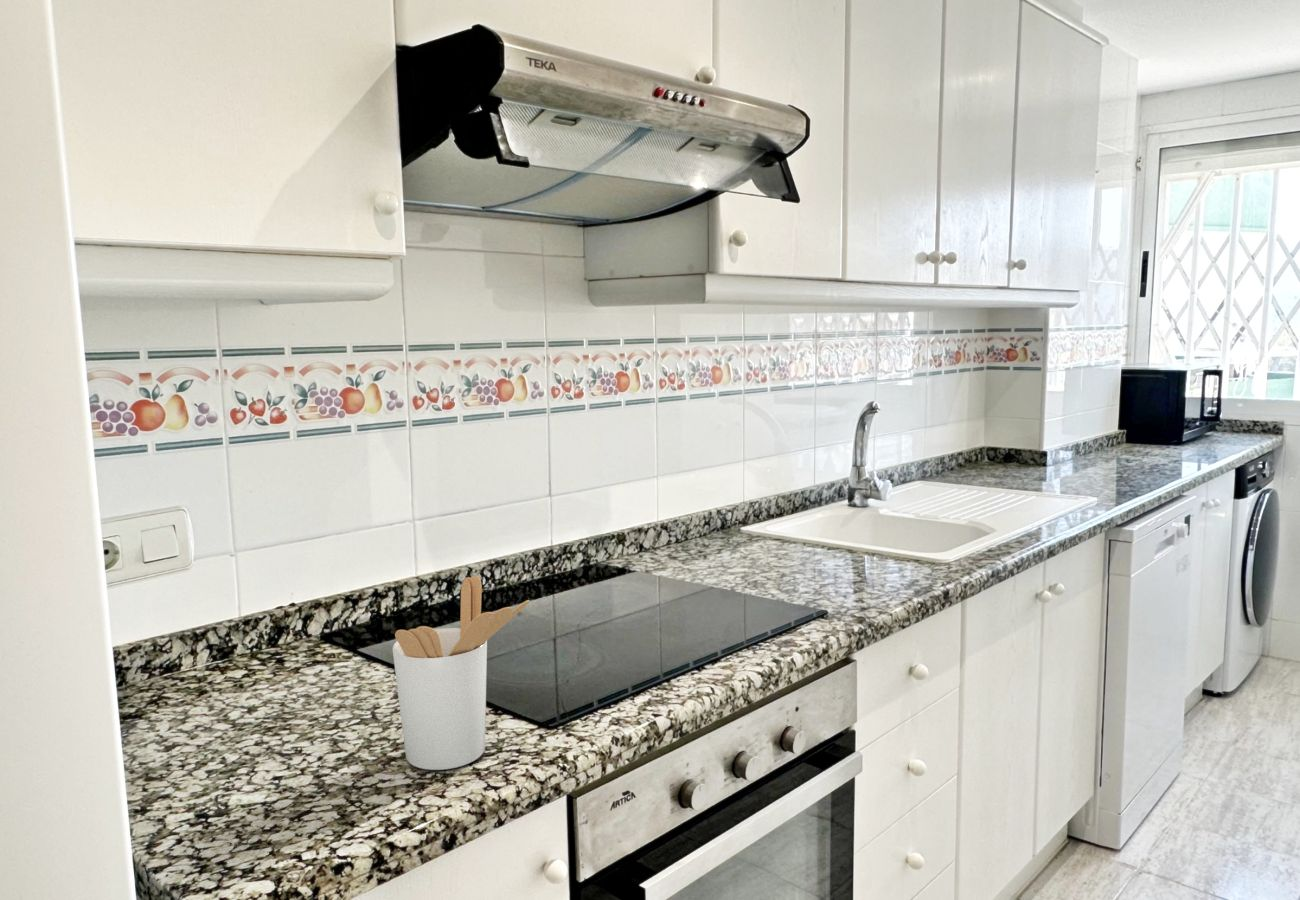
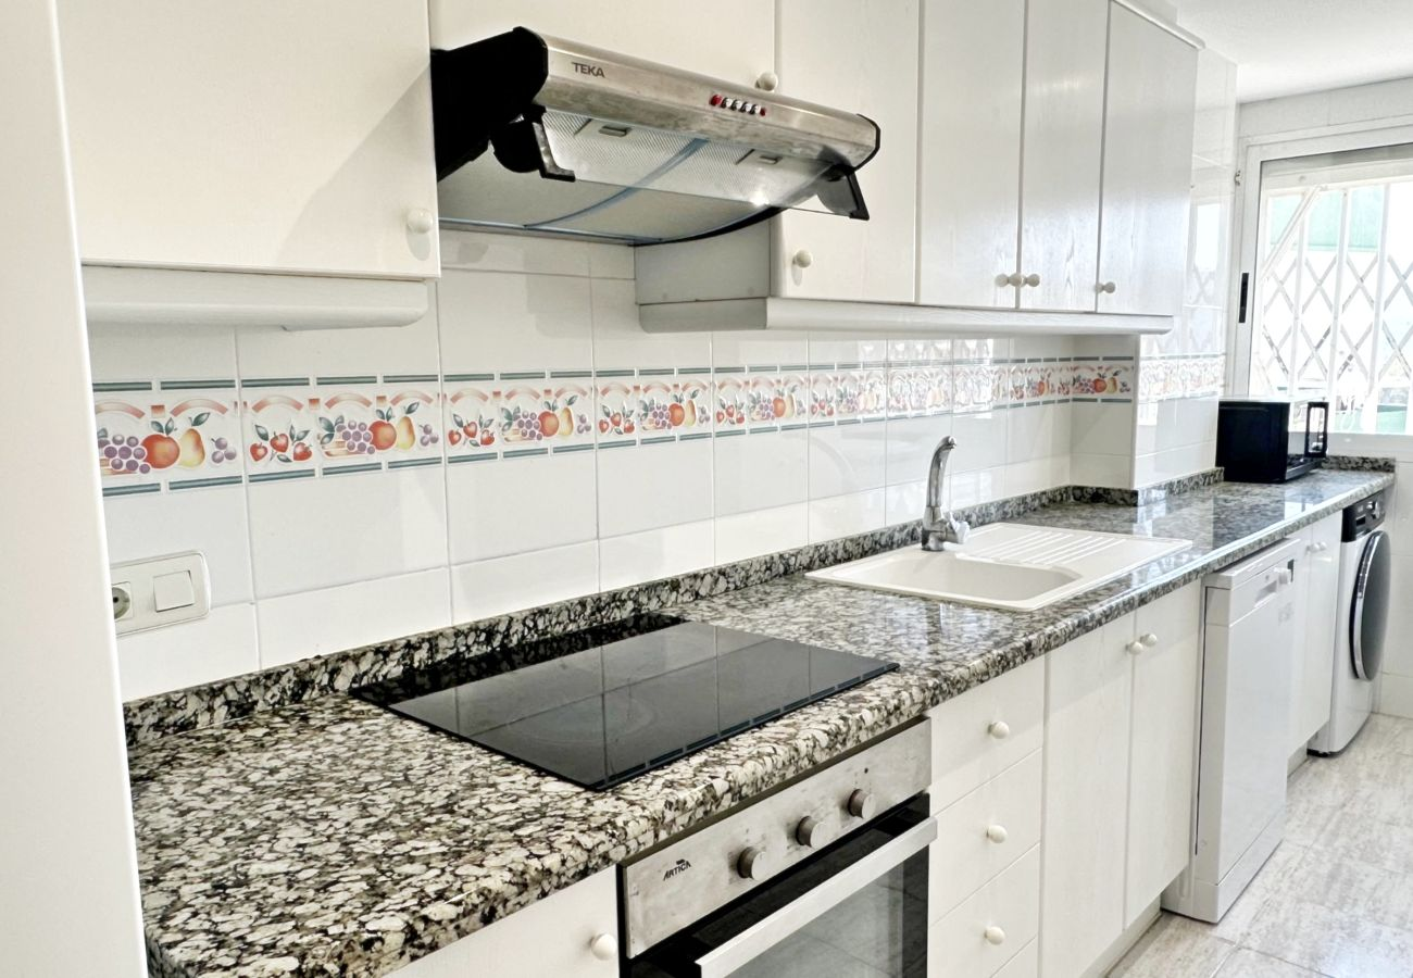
- utensil holder [391,575,531,771]
